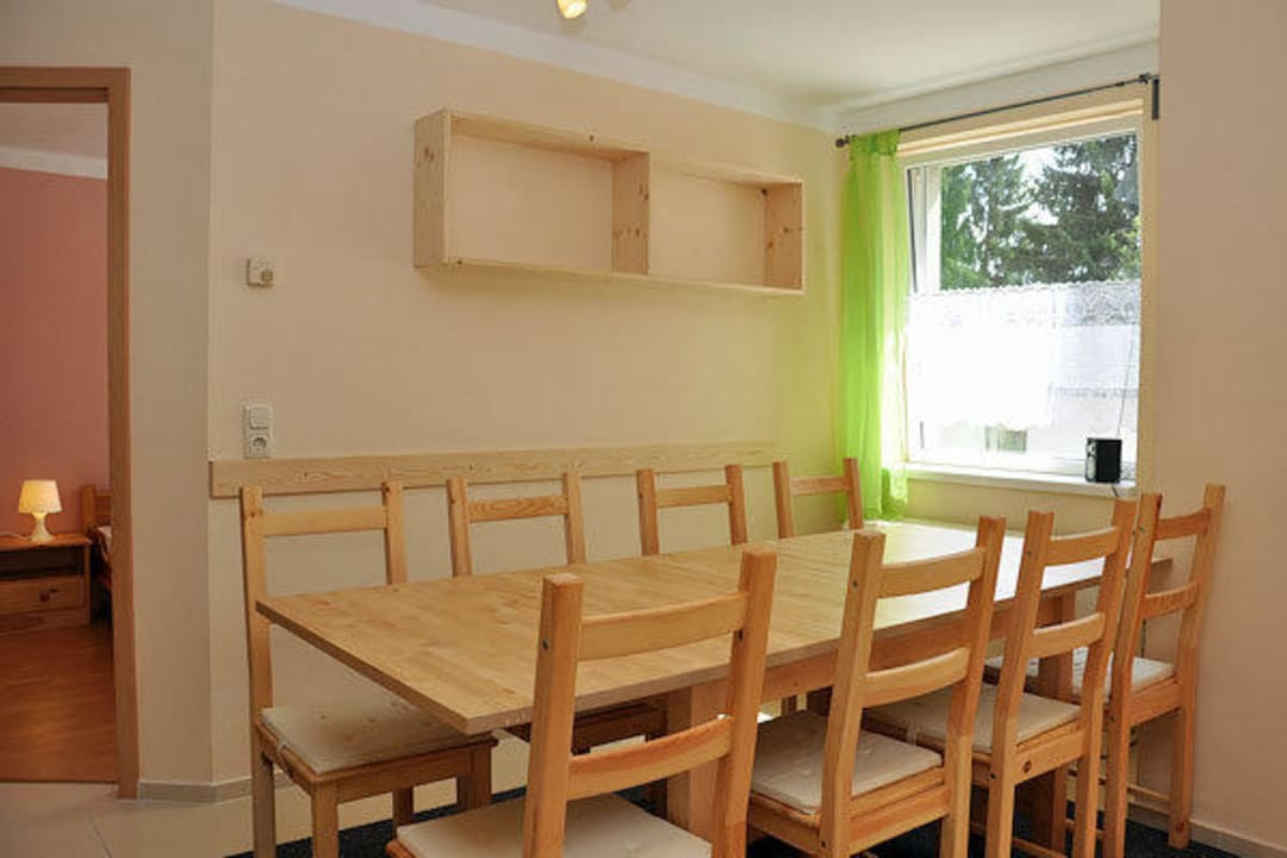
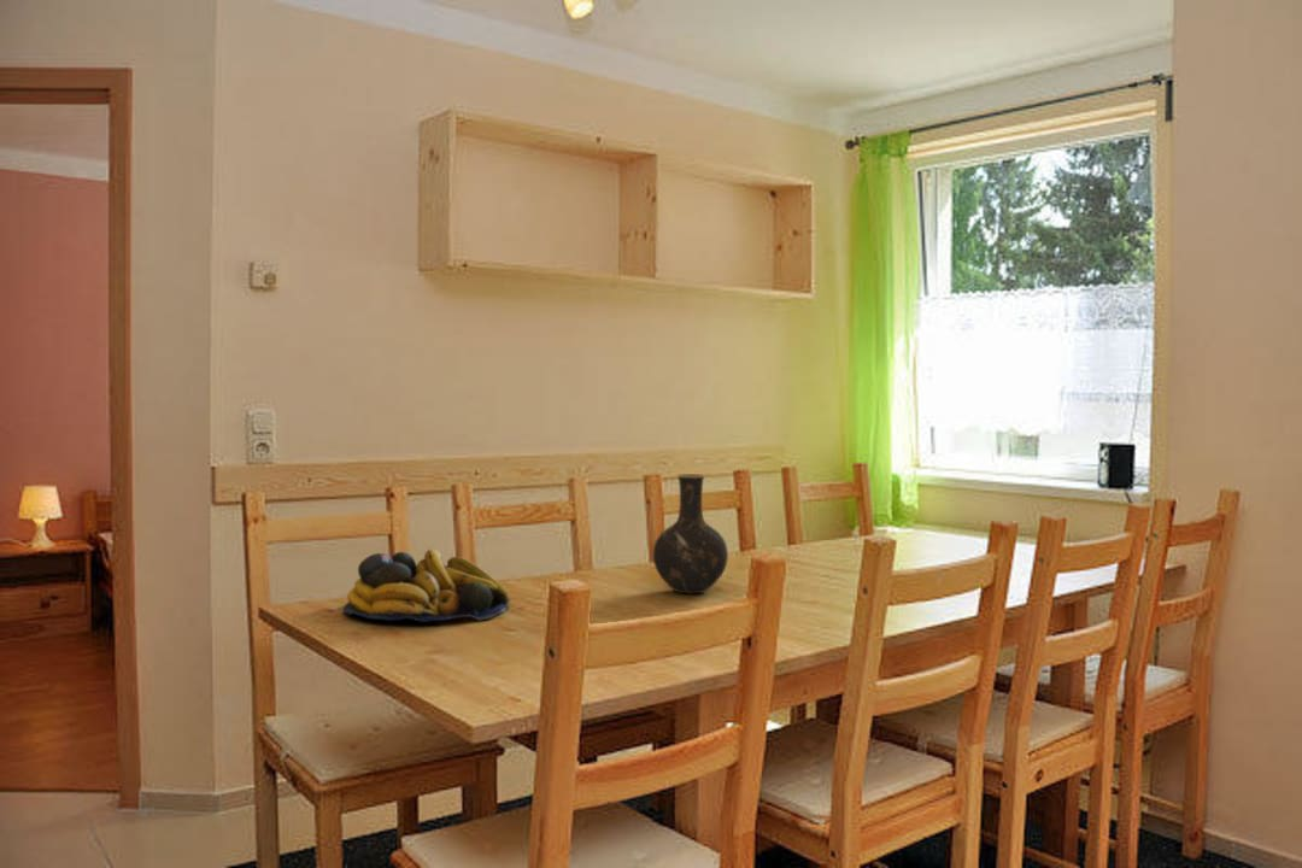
+ fruit bowl [342,547,511,623]
+ vase [652,473,729,596]
